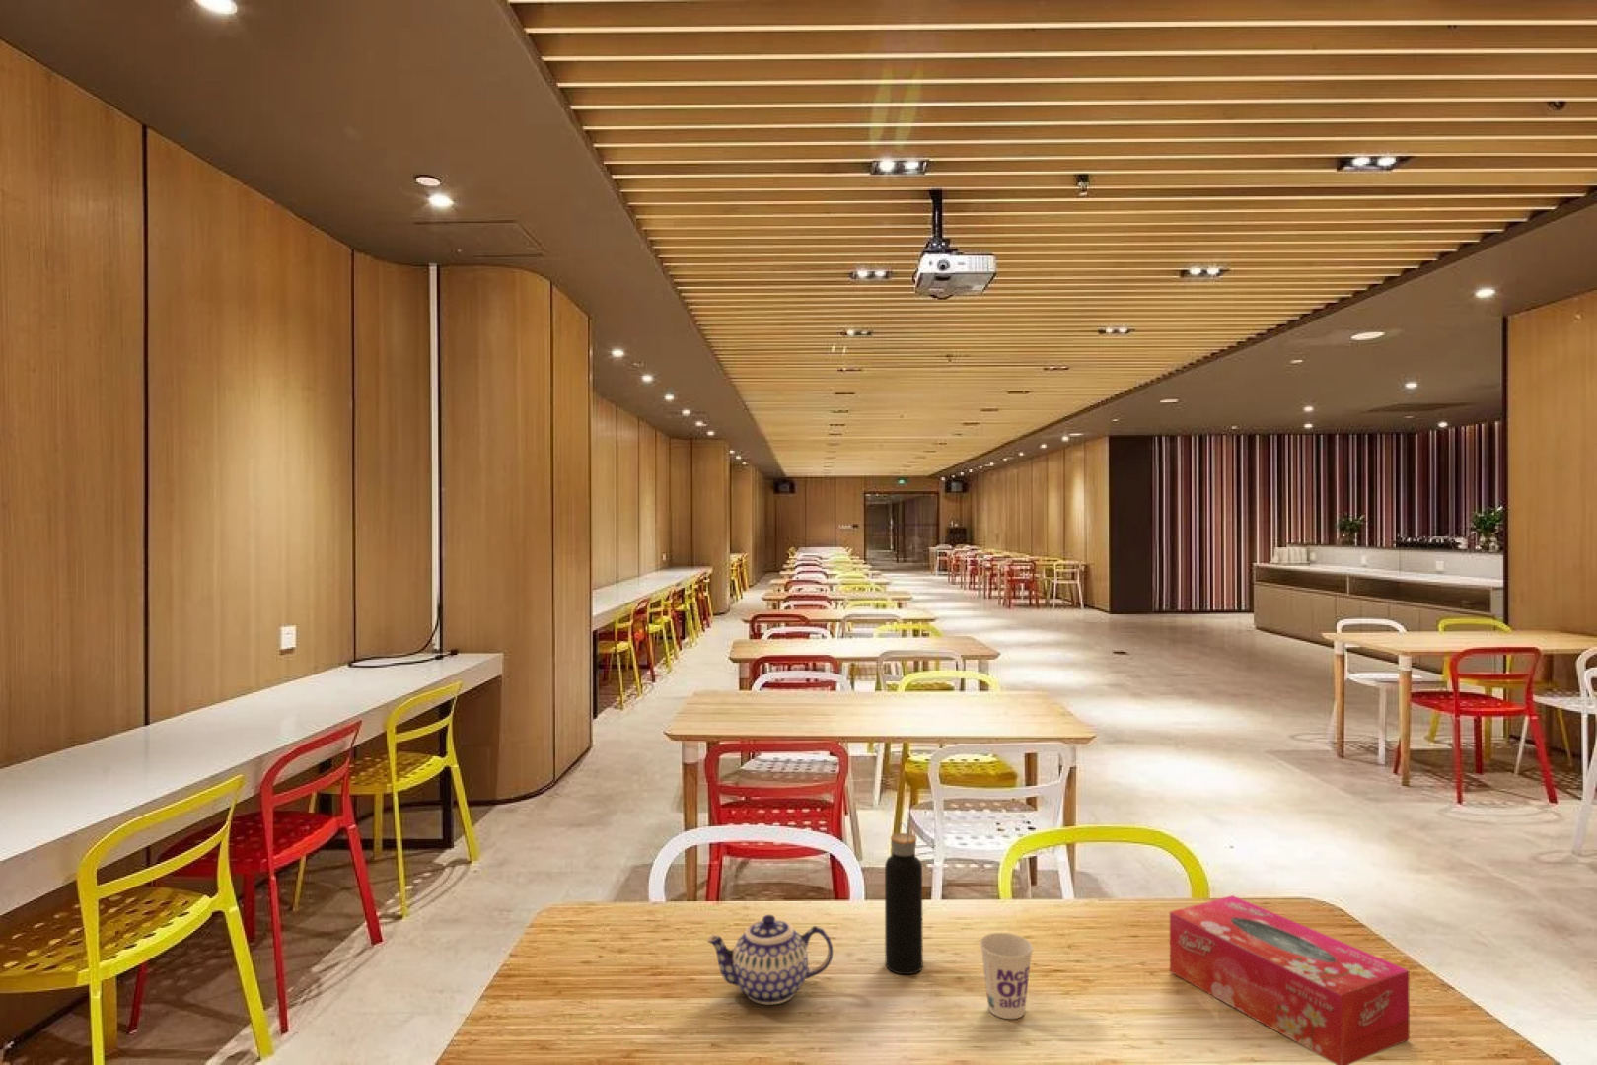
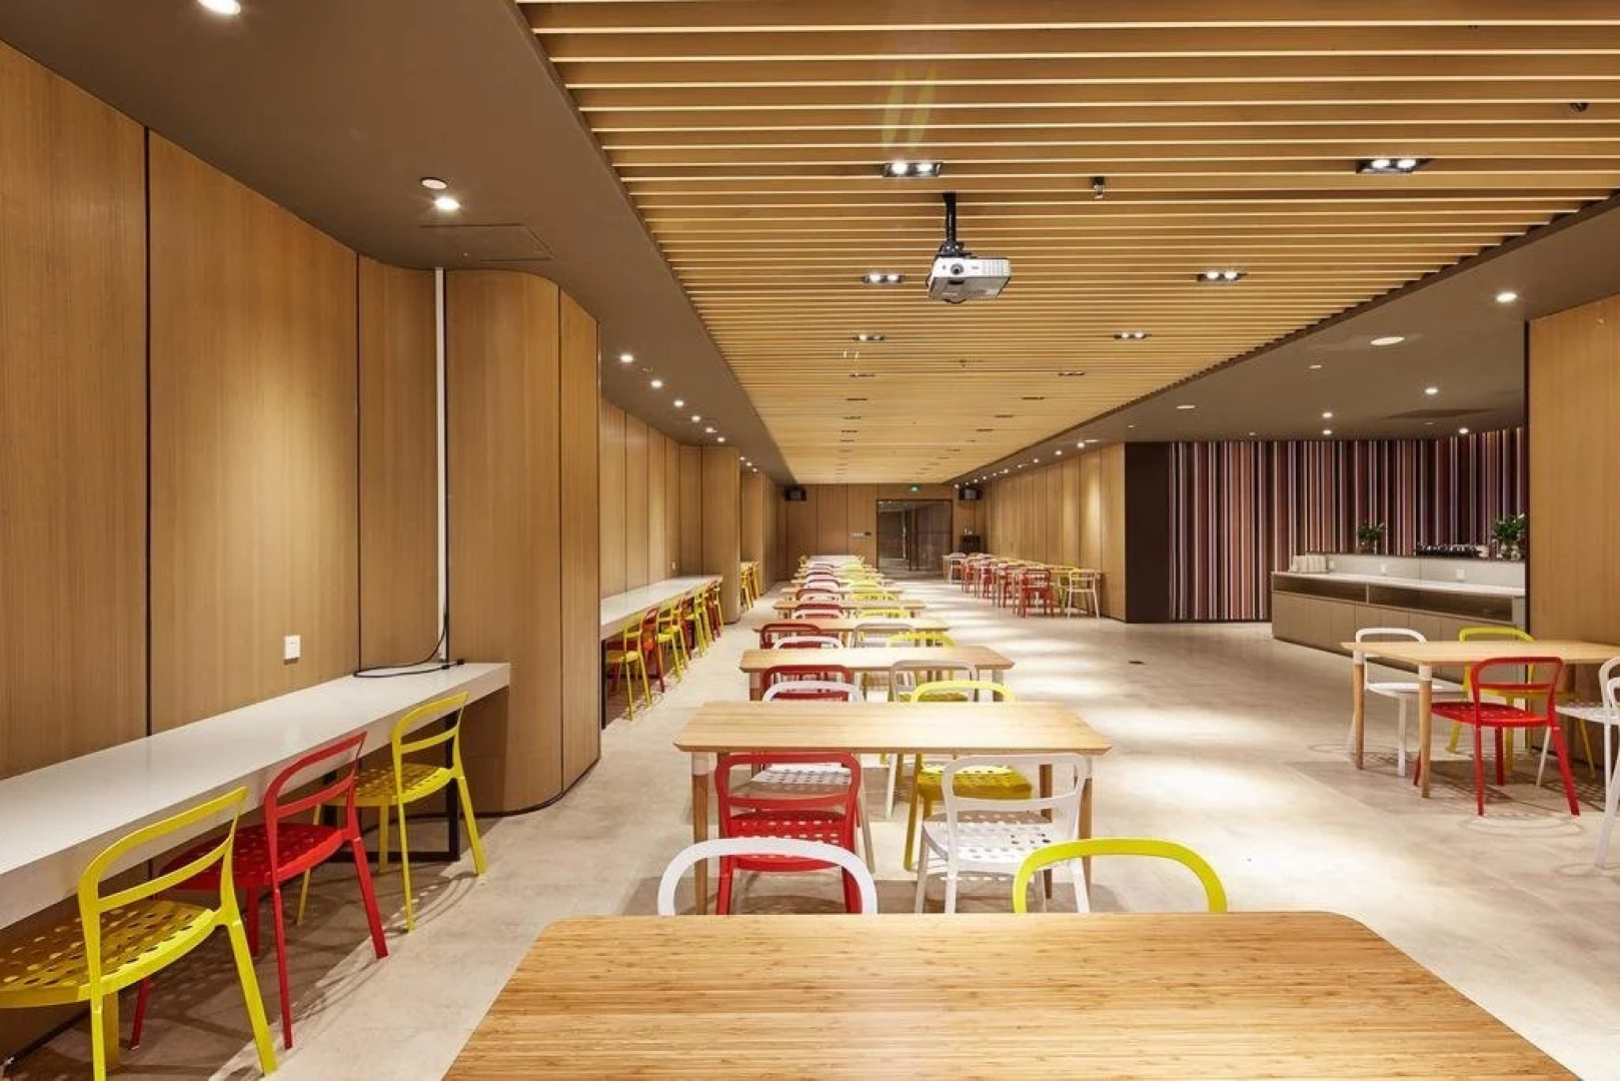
- cup [979,932,1033,1020]
- water bottle [884,821,924,976]
- teapot [708,914,834,1004]
- tissue box [1169,894,1410,1065]
